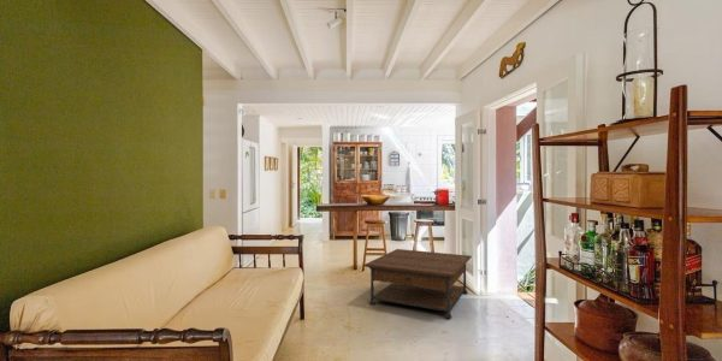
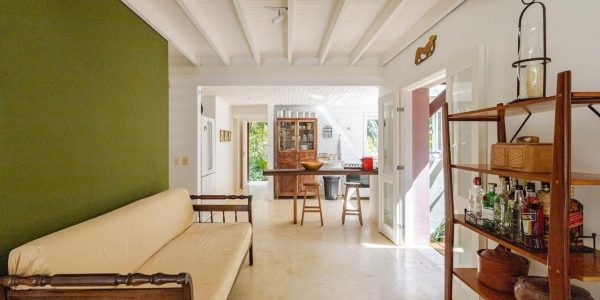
- coffee table [362,248,473,319]
